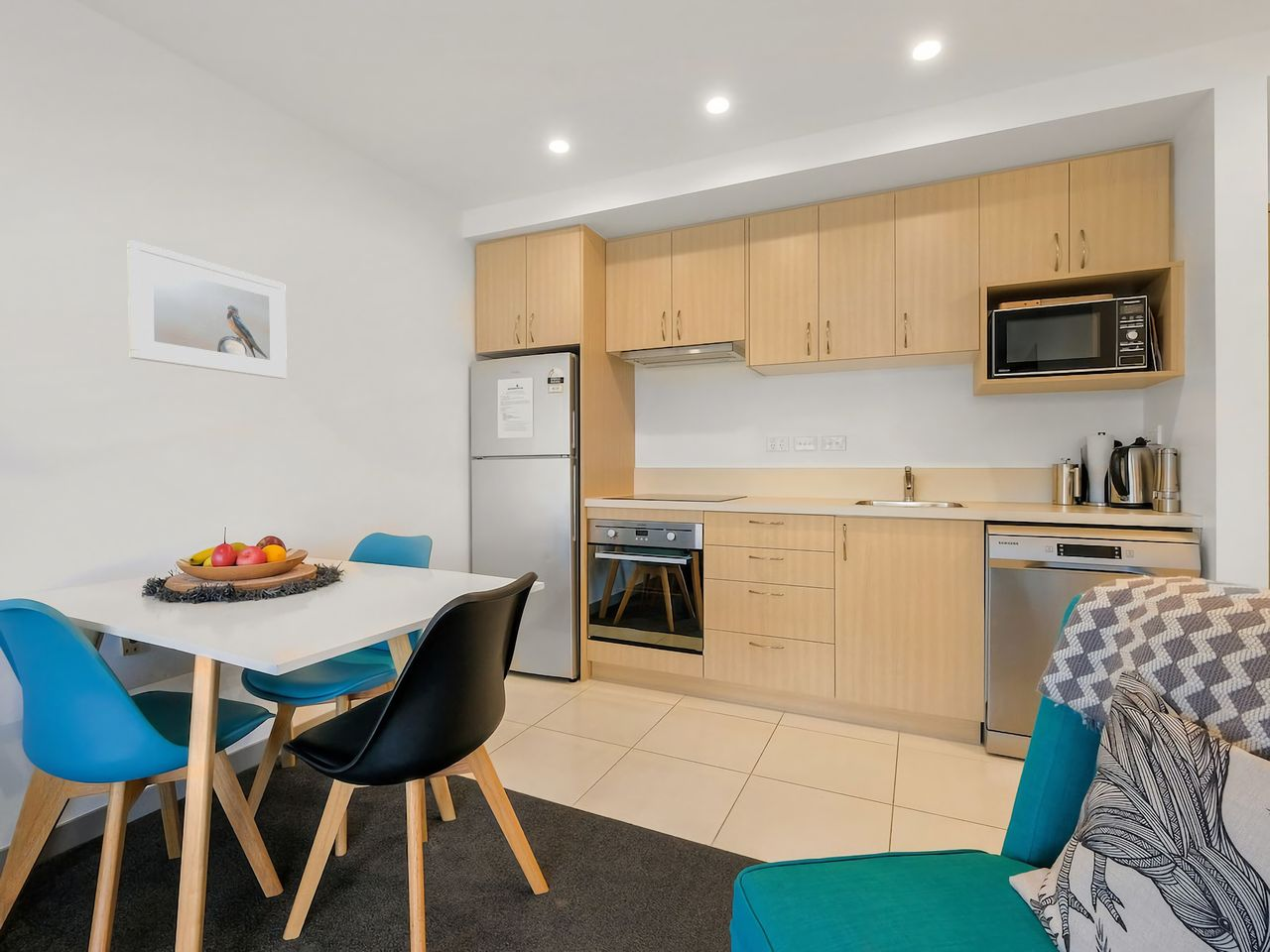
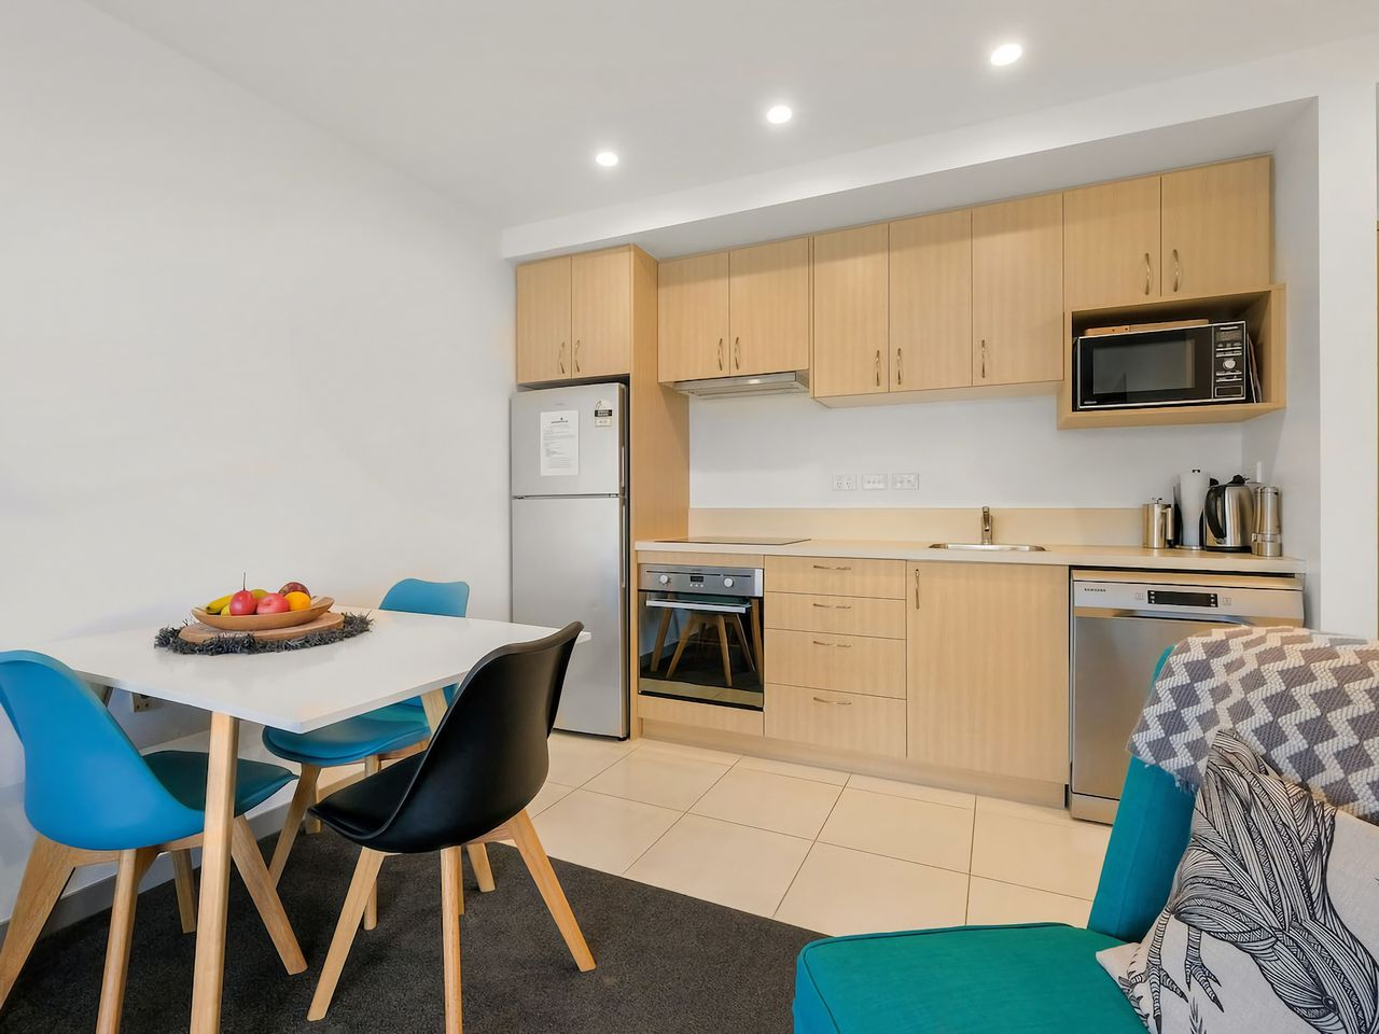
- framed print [126,239,288,380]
